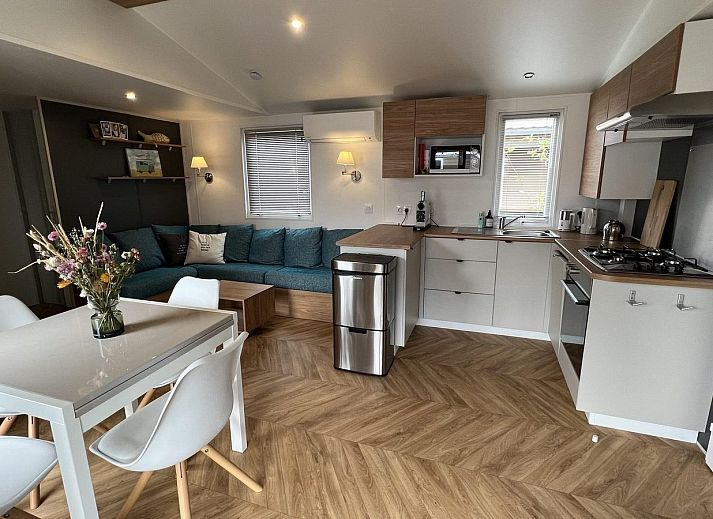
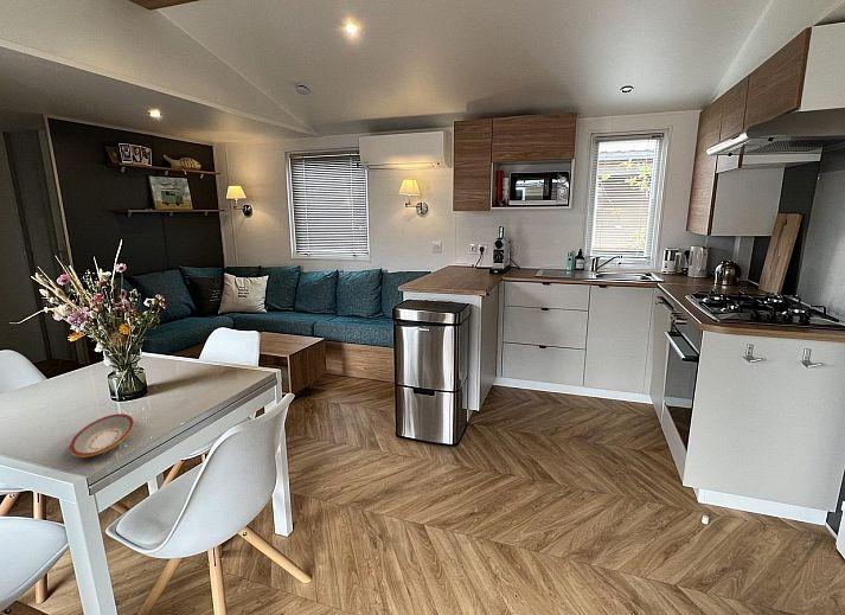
+ plate [69,412,135,459]
